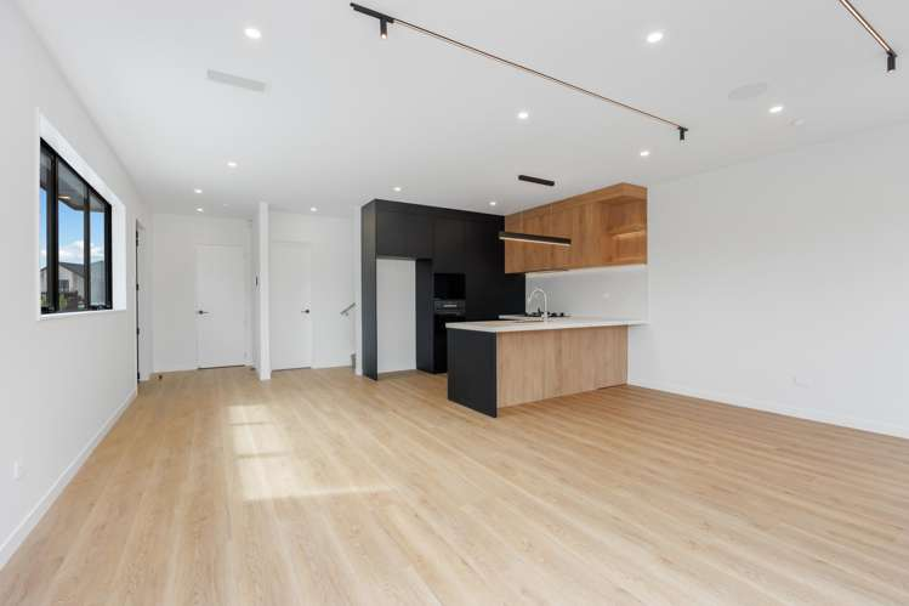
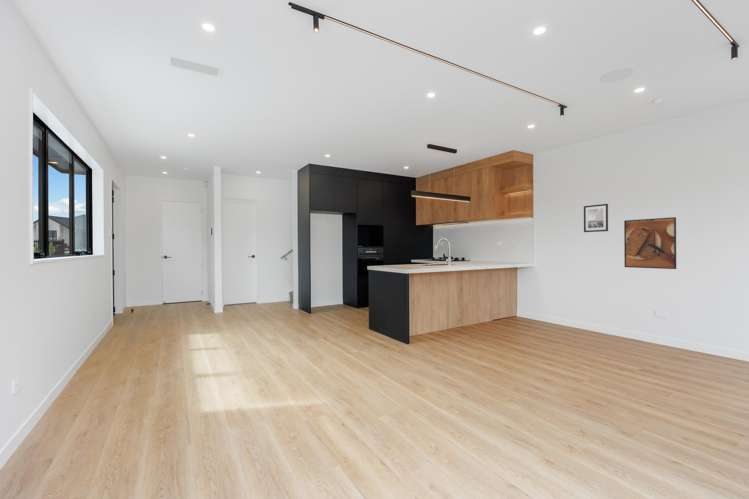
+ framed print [623,216,677,270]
+ wall art [583,203,609,233]
